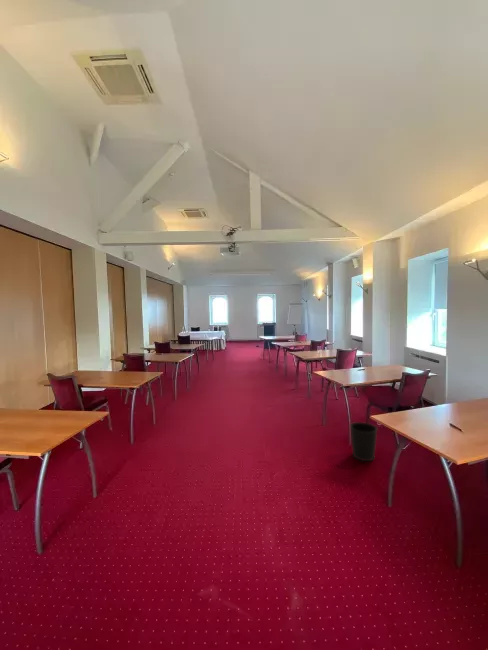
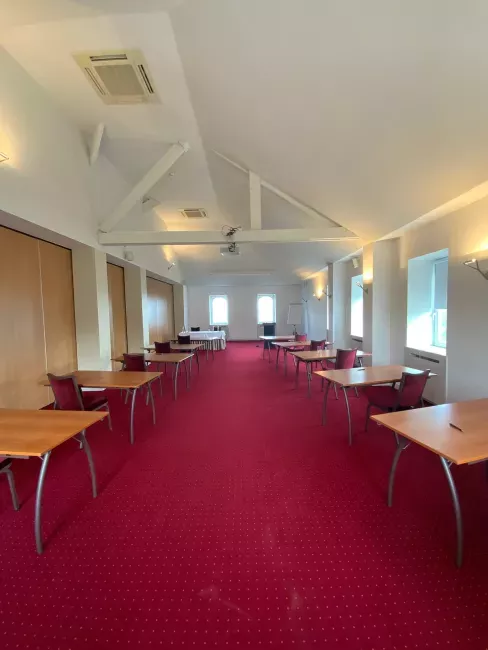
- wastebasket [349,421,379,462]
